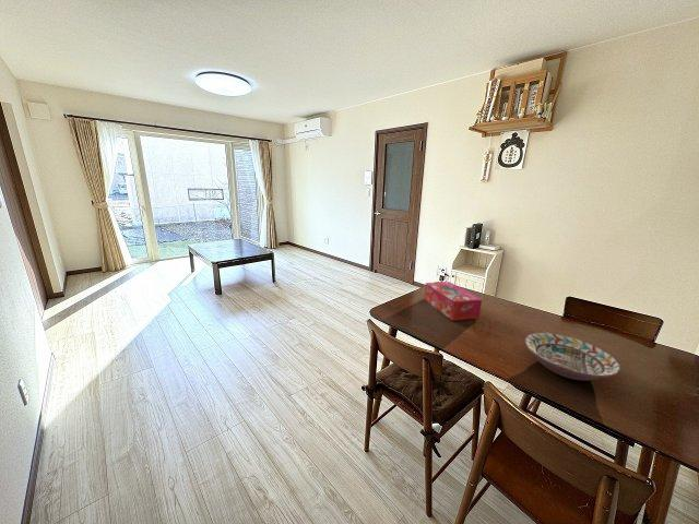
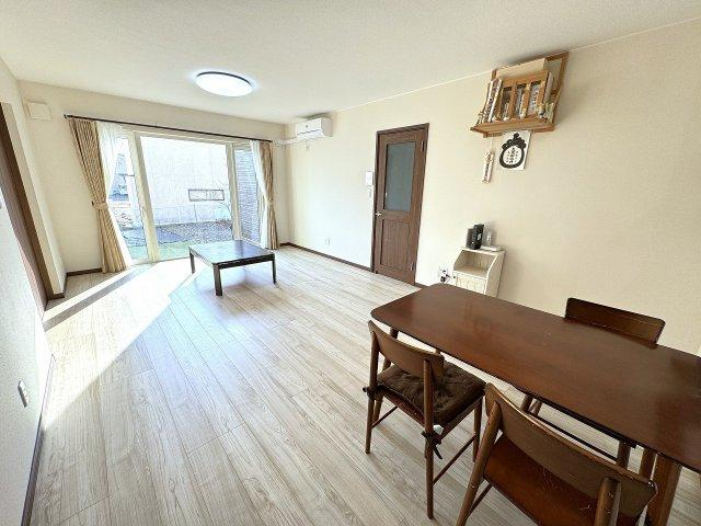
- tissue box [423,281,483,322]
- decorative bowl [524,332,623,382]
